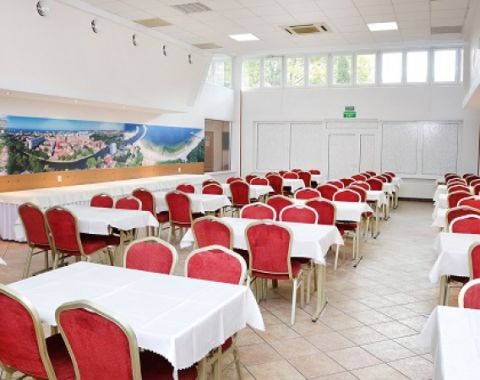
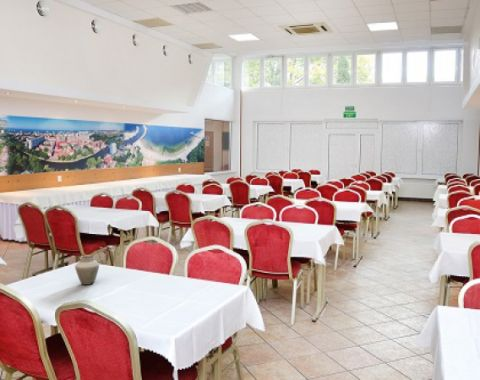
+ vase [74,244,111,286]
